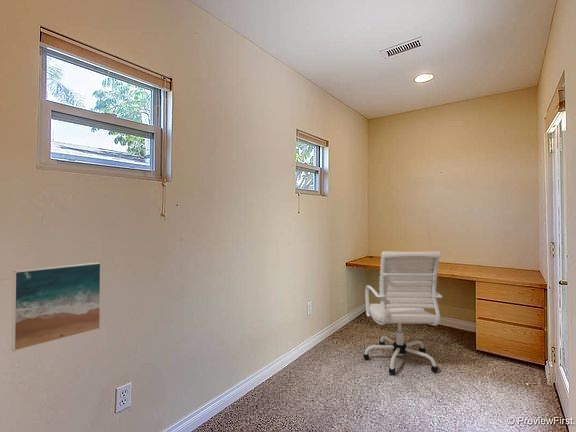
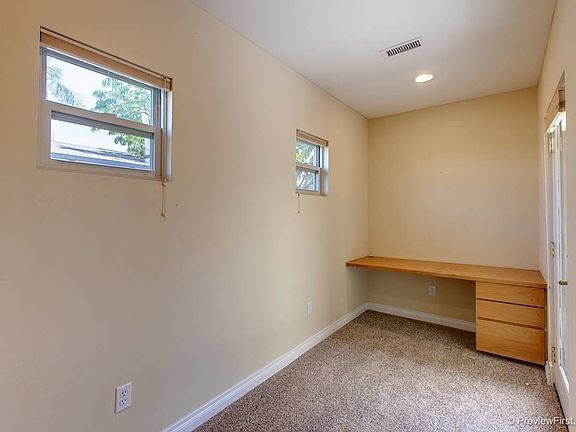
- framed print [11,261,102,352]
- office chair [362,250,443,375]
